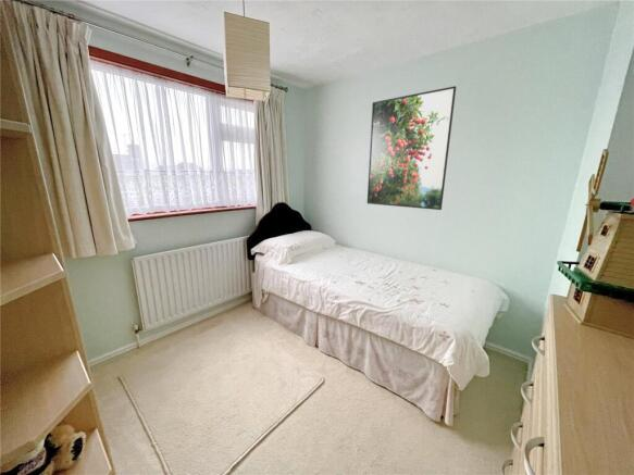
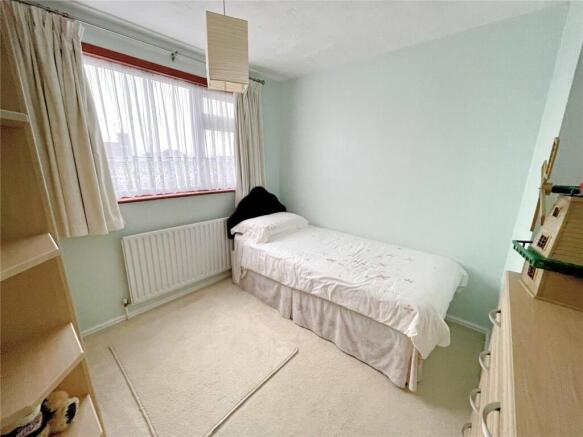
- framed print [366,85,457,211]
